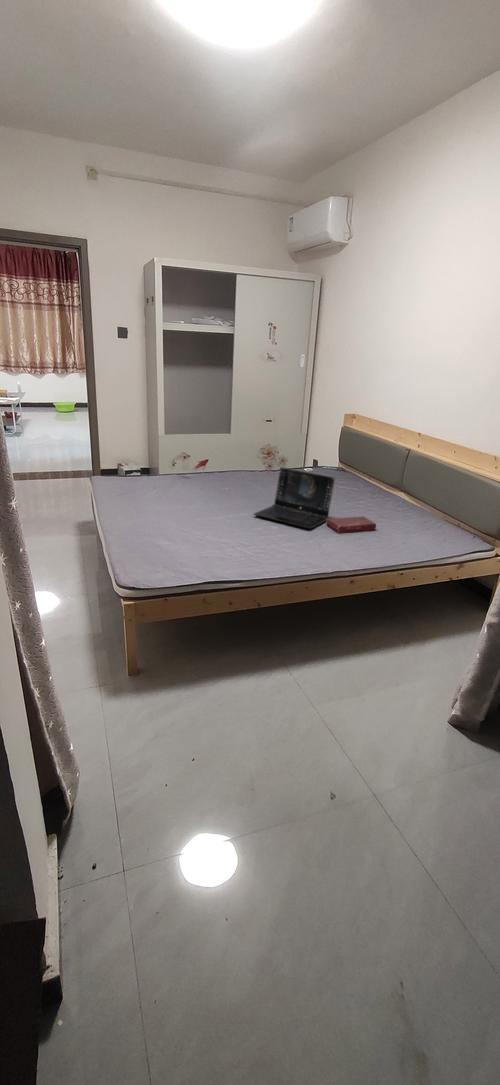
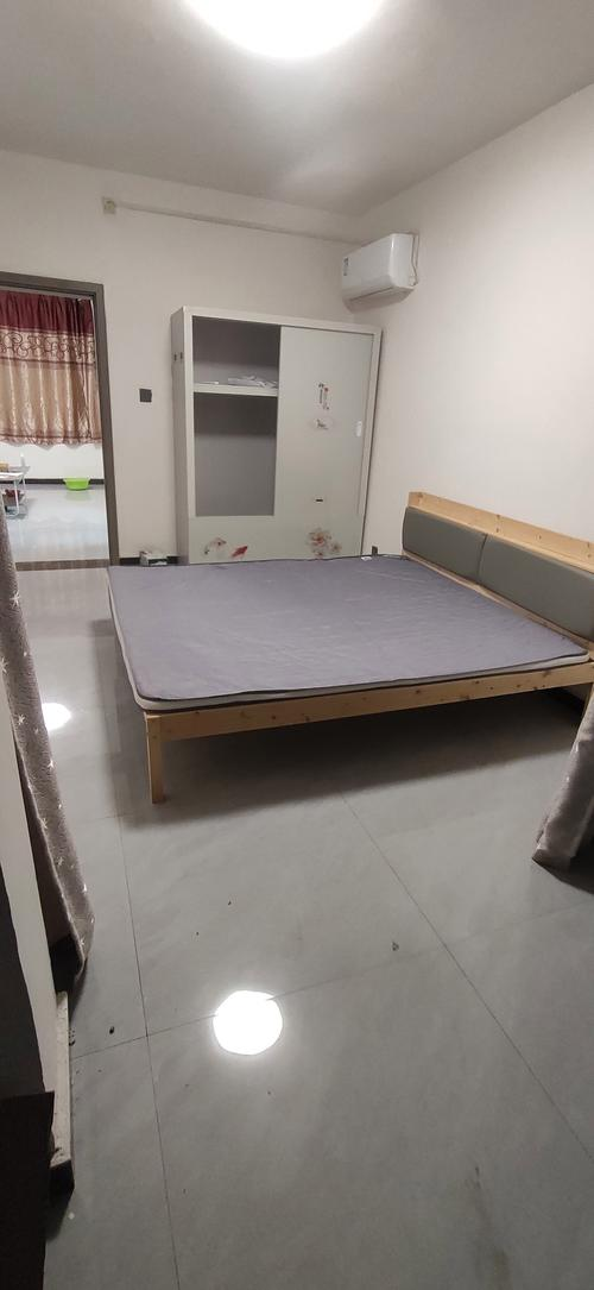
- laptop [253,466,336,530]
- book [325,516,377,534]
